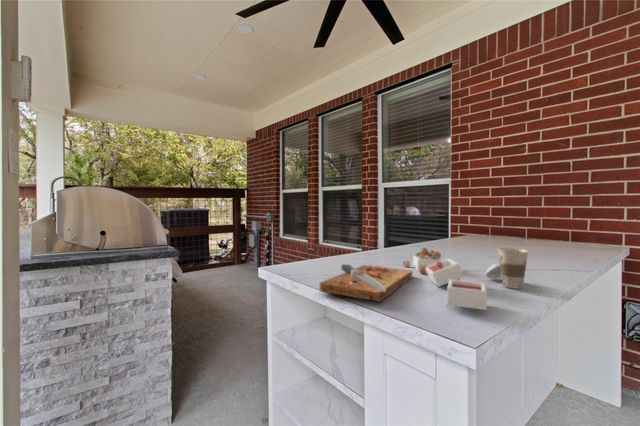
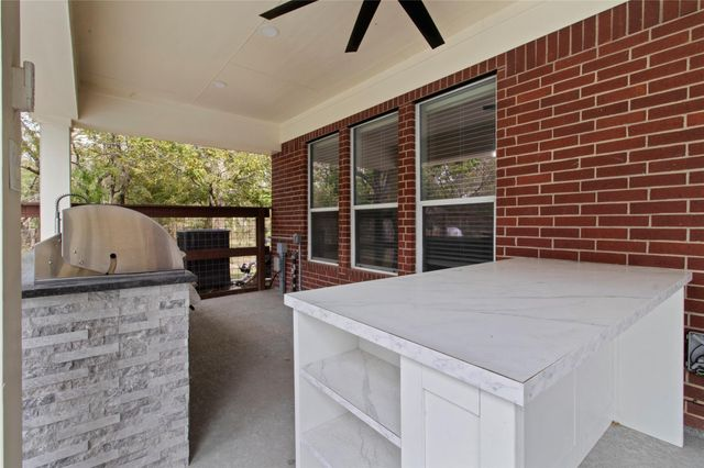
- cutting board [319,247,488,311]
- cup [484,247,531,289]
